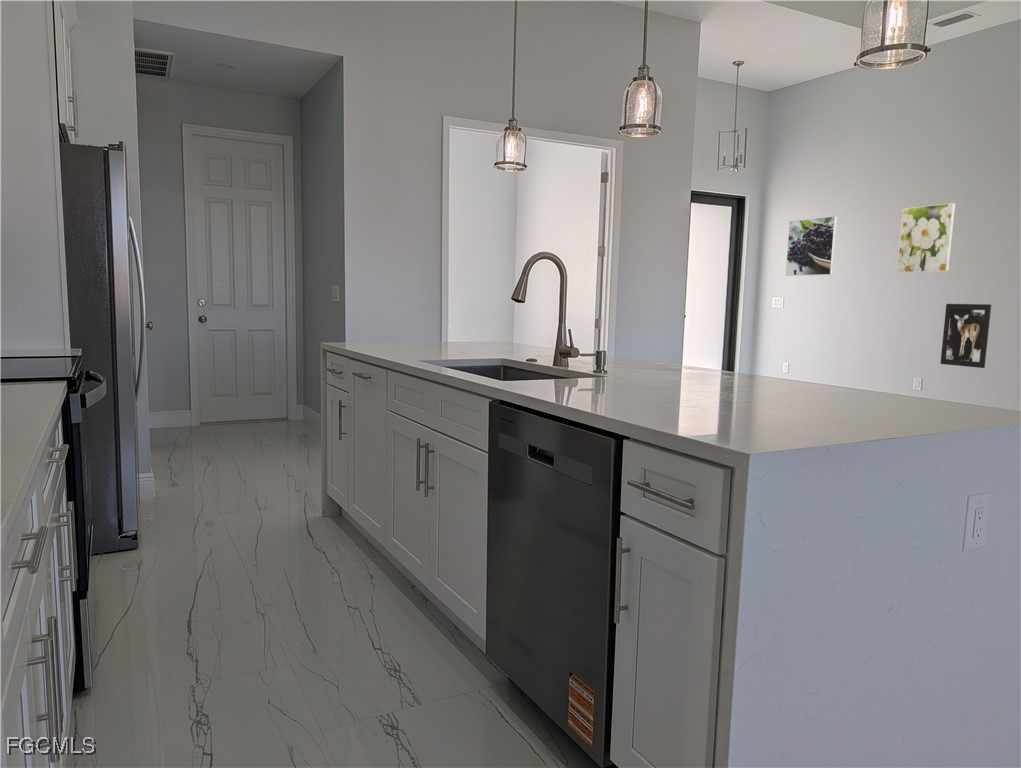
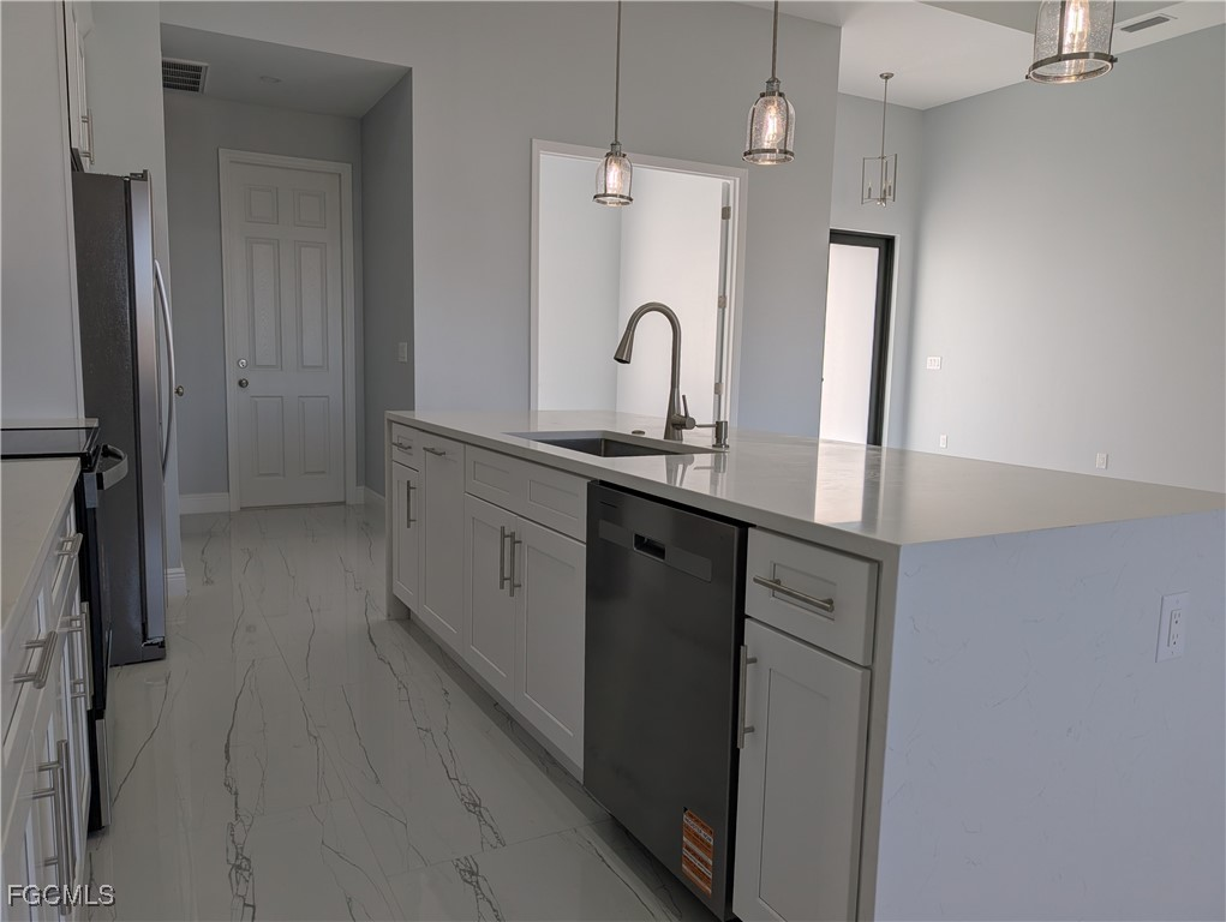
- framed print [785,215,838,277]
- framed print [896,202,956,274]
- wall art [939,303,992,369]
